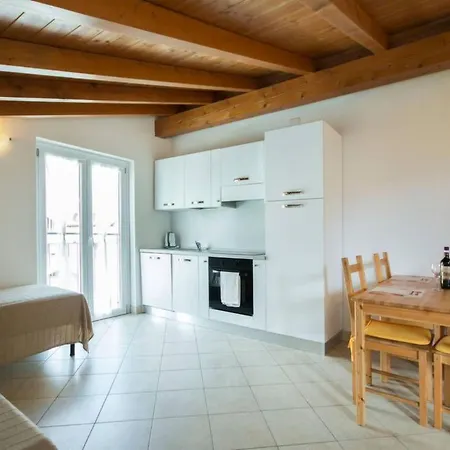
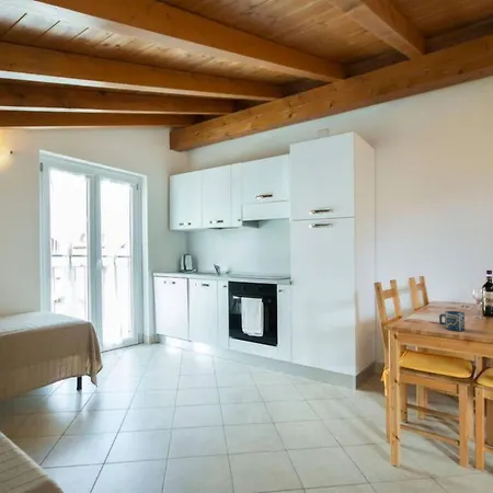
+ cup [438,310,466,332]
